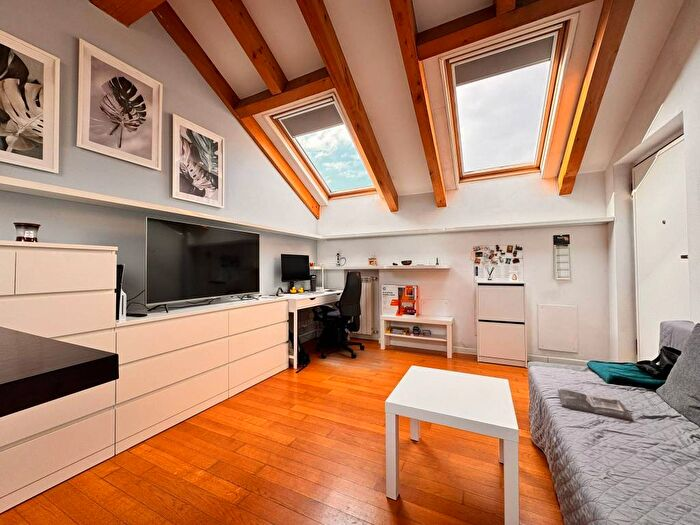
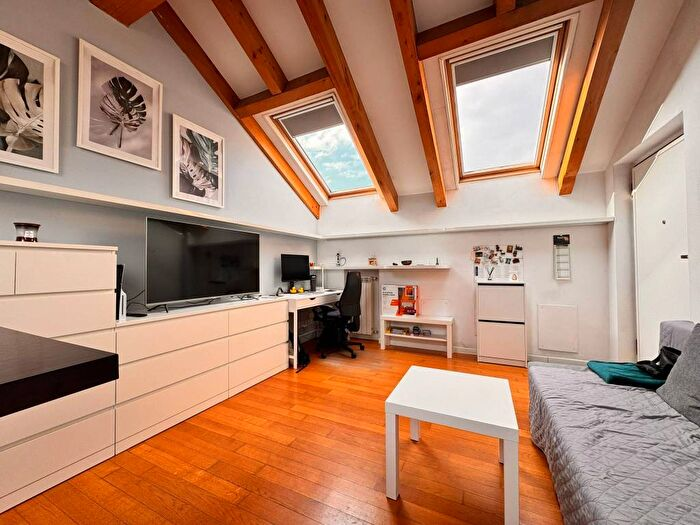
- magazine [557,388,634,421]
